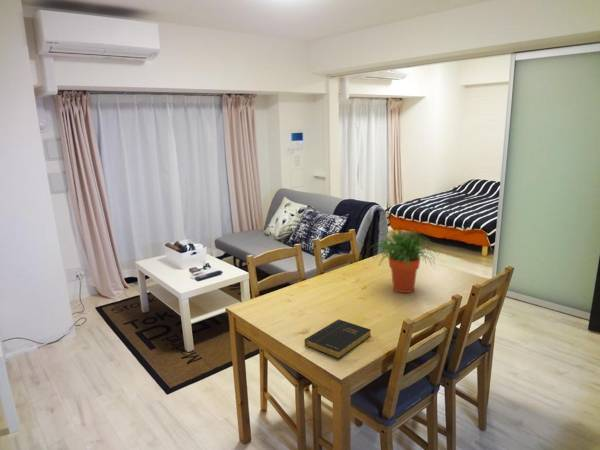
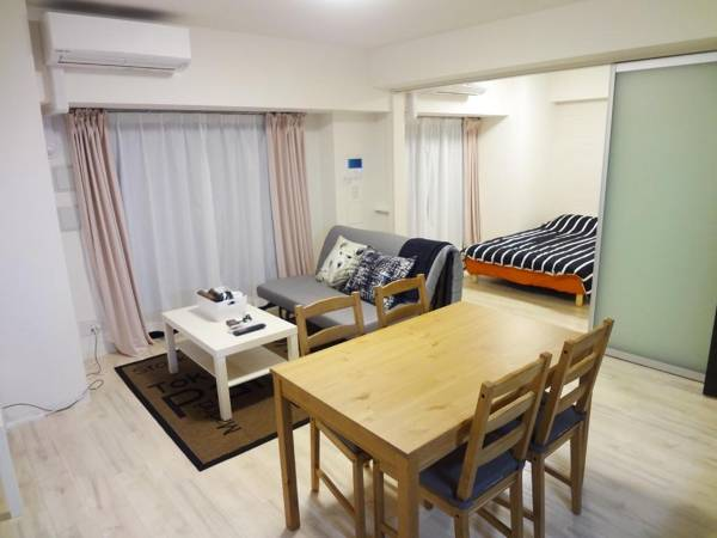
- potted plant [368,229,441,294]
- book [304,318,372,360]
